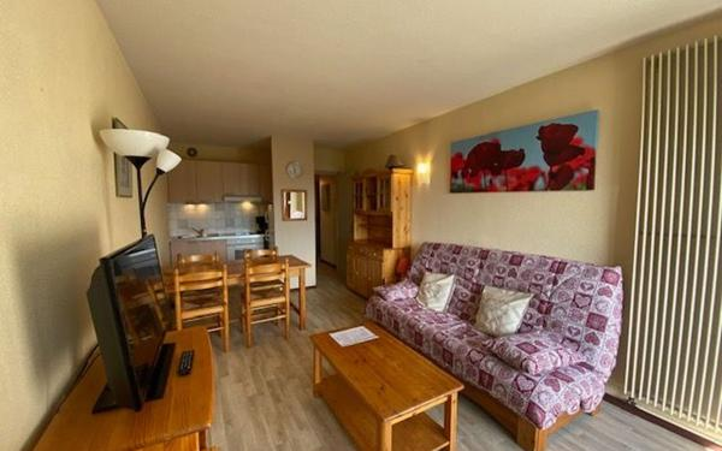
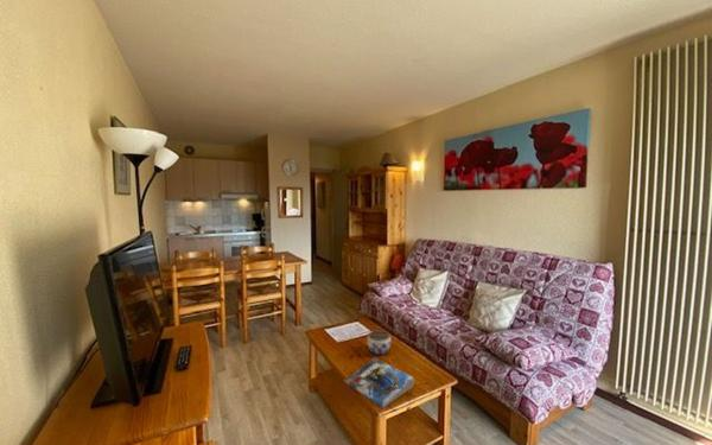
+ magazine [343,356,417,409]
+ jar [367,329,392,356]
